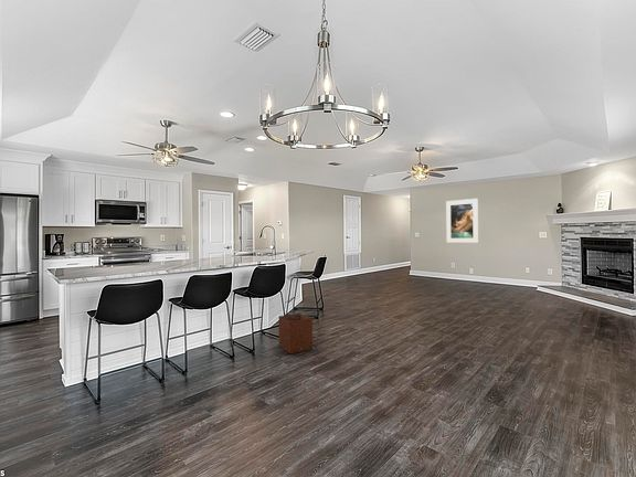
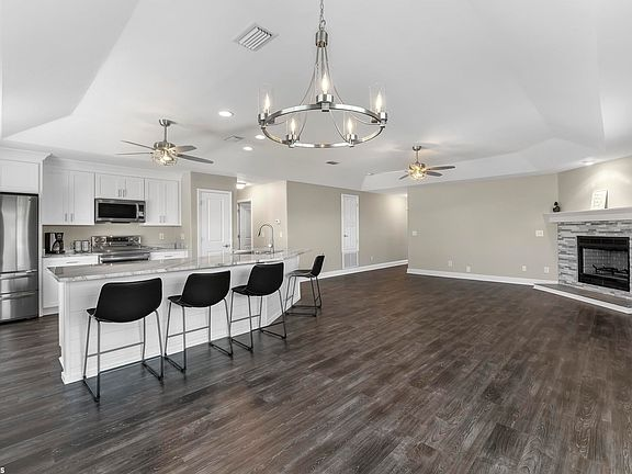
- waste basket [278,312,314,354]
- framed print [445,198,479,244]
